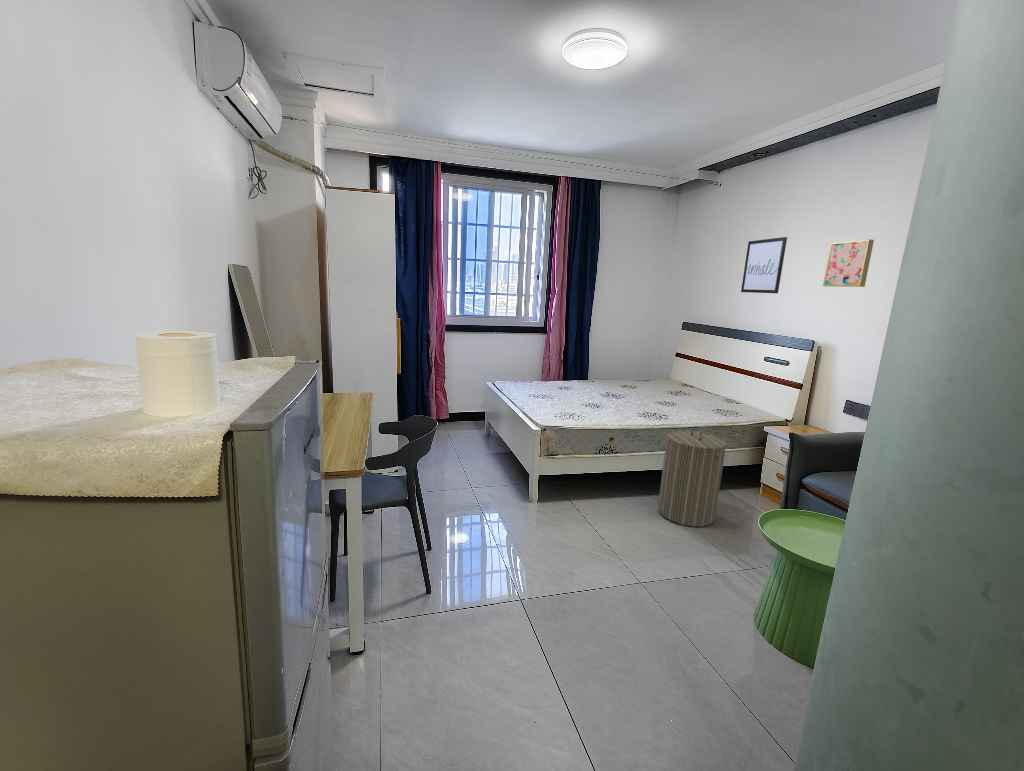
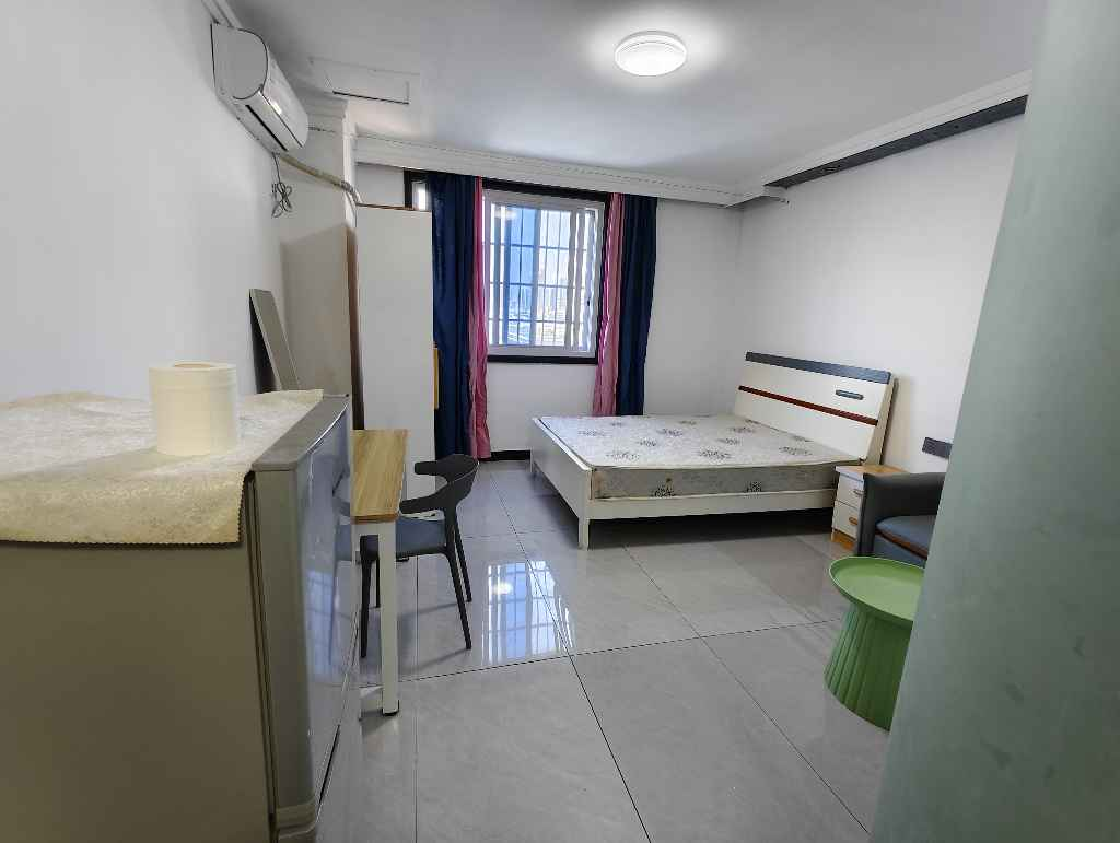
- wall art [822,238,875,288]
- wall art [740,236,788,294]
- laundry hamper [657,425,728,528]
